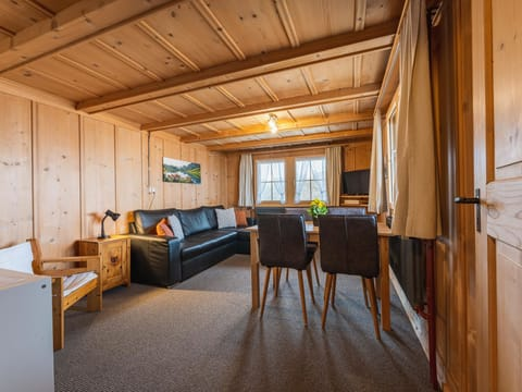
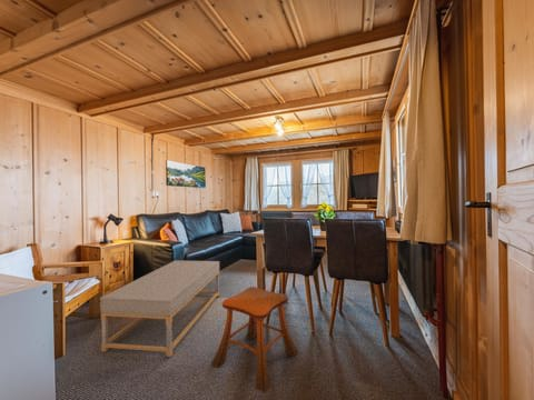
+ coffee table [99,259,220,358]
+ stool [210,286,299,393]
